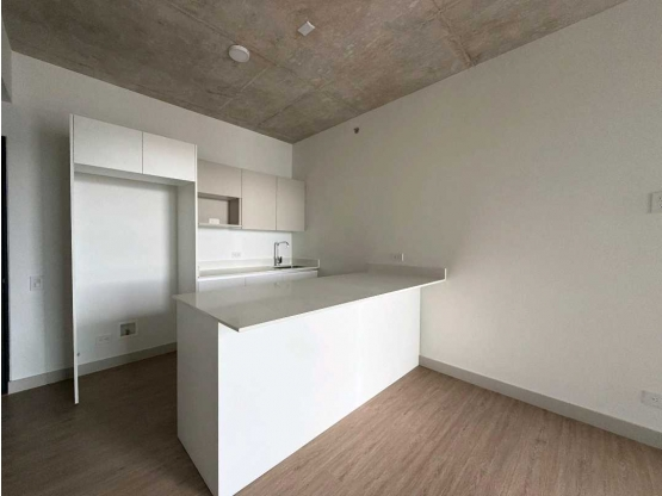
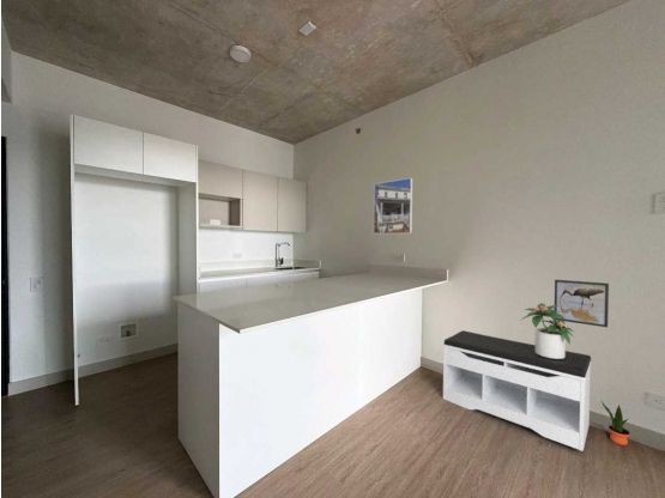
+ potted plant [600,400,630,447]
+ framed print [554,279,610,328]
+ potted plant [521,302,576,359]
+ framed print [373,177,413,235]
+ bench [442,329,592,453]
